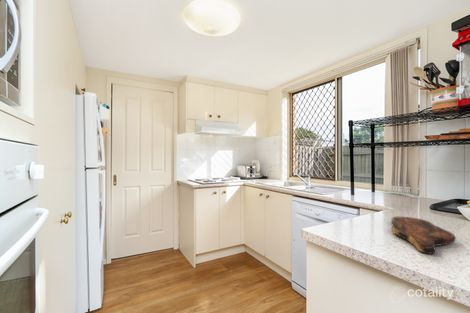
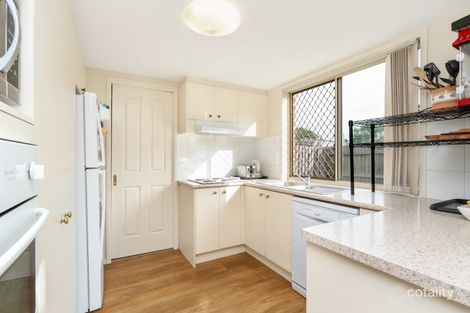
- cutting board [390,216,457,255]
